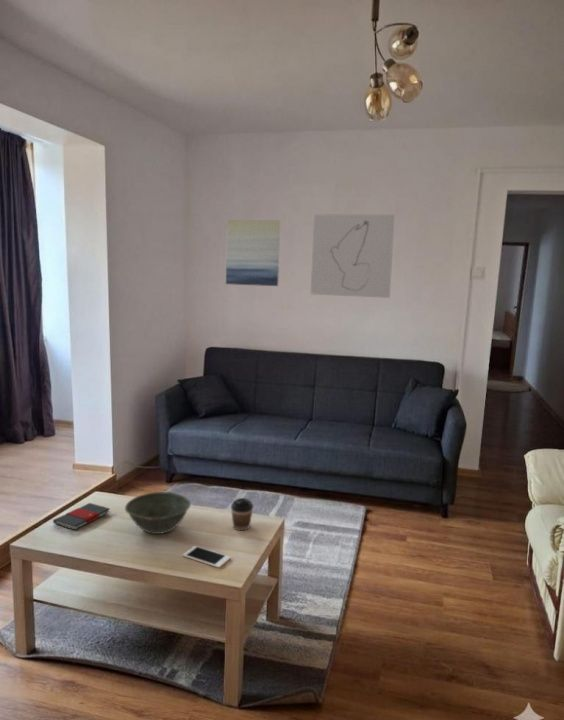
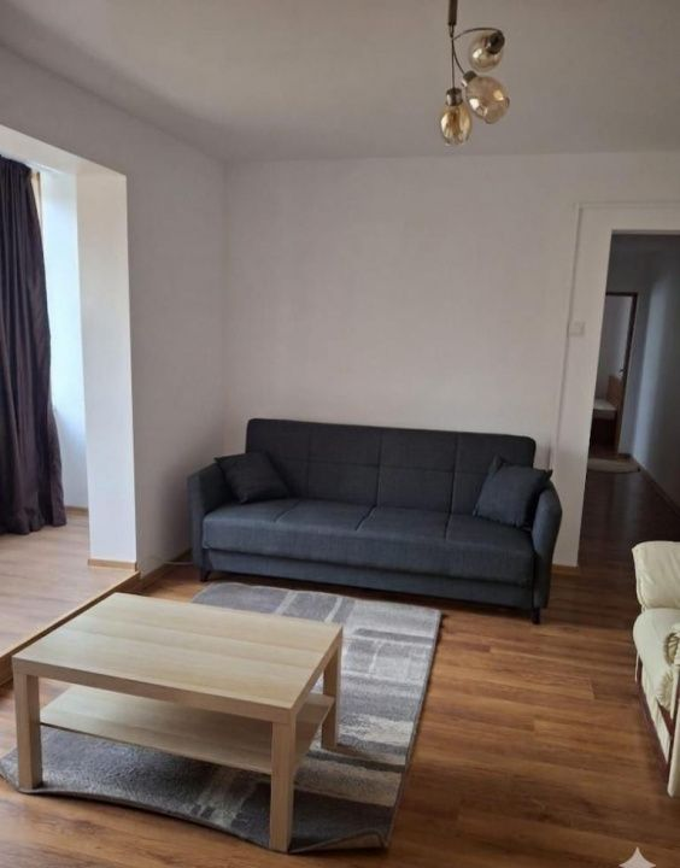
- coffee cup [230,497,254,531]
- wall art [225,219,281,287]
- book [52,502,111,531]
- bowl [124,491,192,535]
- wall art [310,214,396,299]
- cell phone [182,545,232,569]
